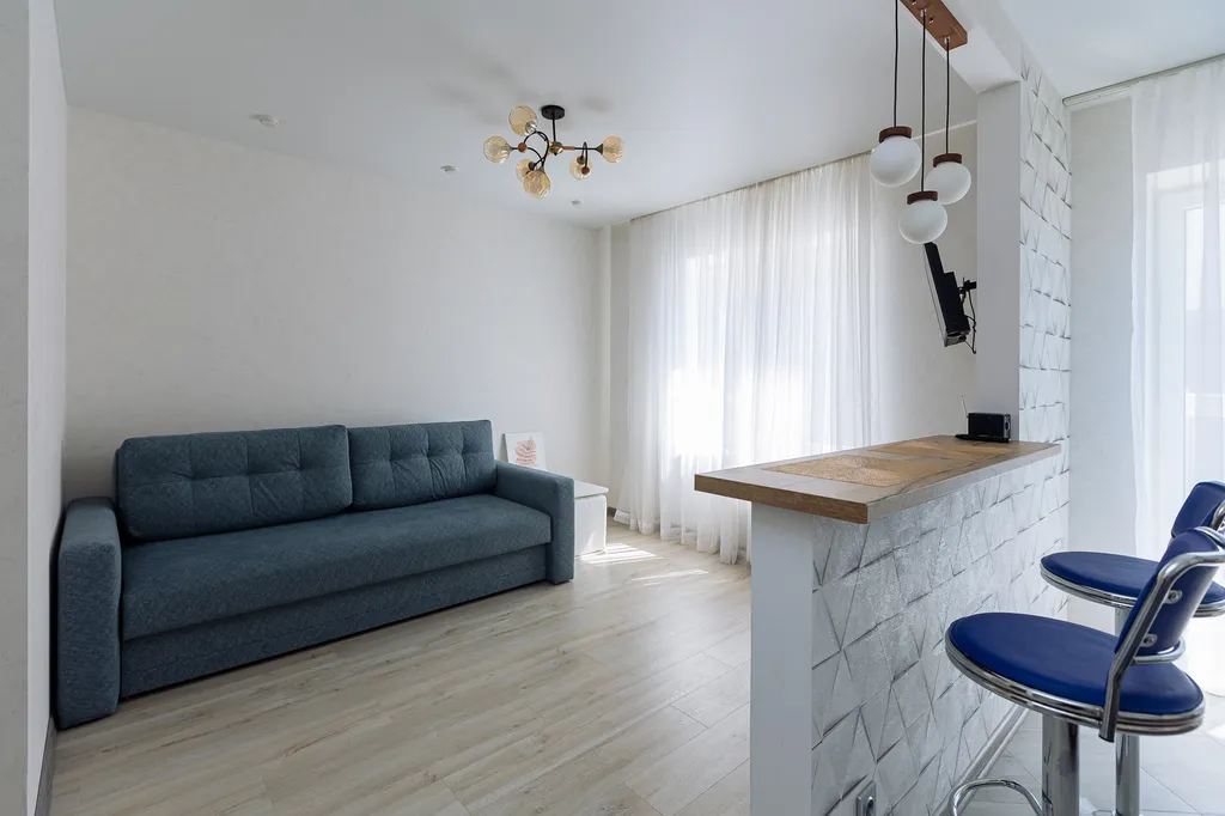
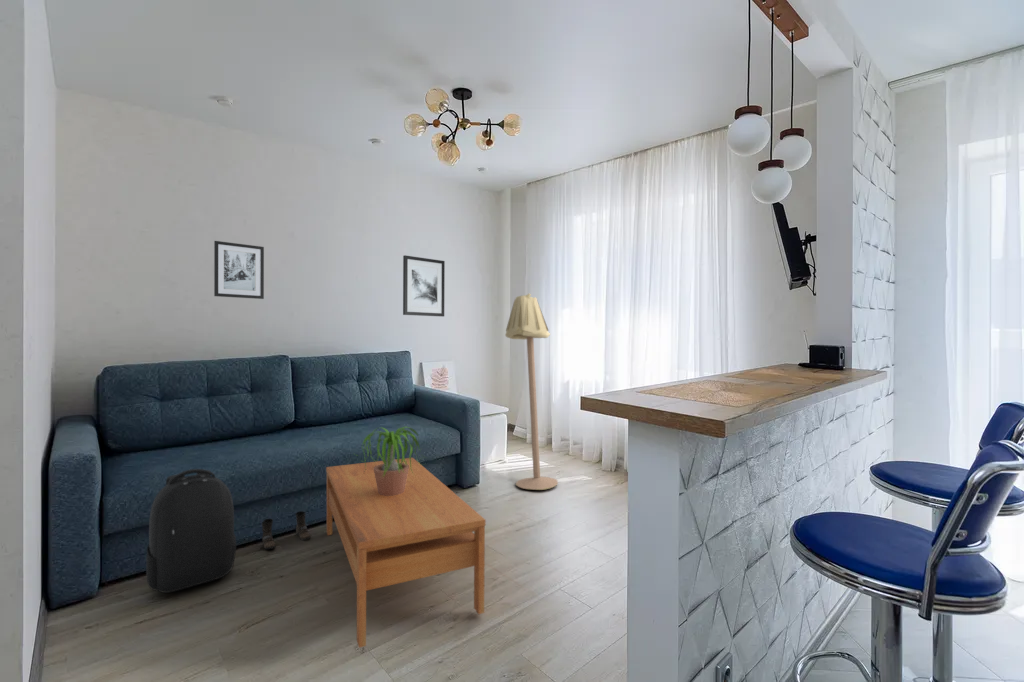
+ boots [261,510,311,550]
+ wall art [402,254,446,318]
+ wall art [213,240,265,300]
+ potted plant [354,426,429,496]
+ coffee table [325,457,487,649]
+ floor lamp [504,293,559,491]
+ backpack [145,468,237,594]
